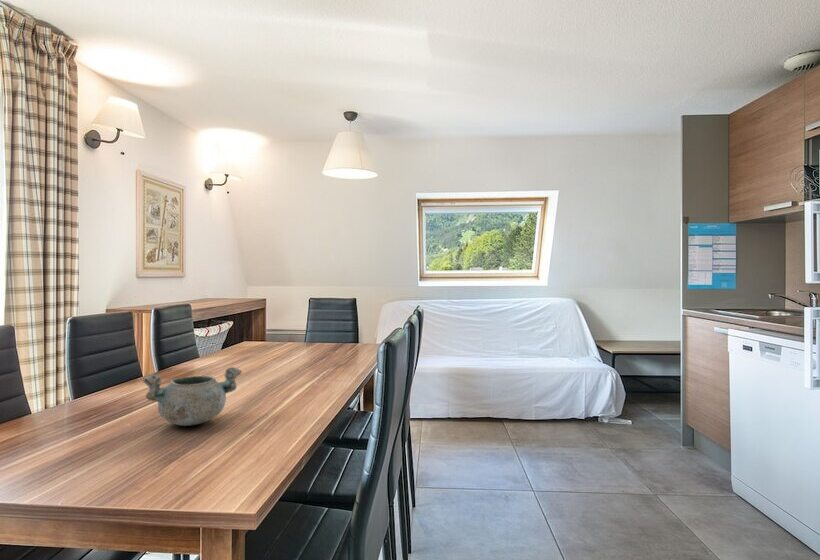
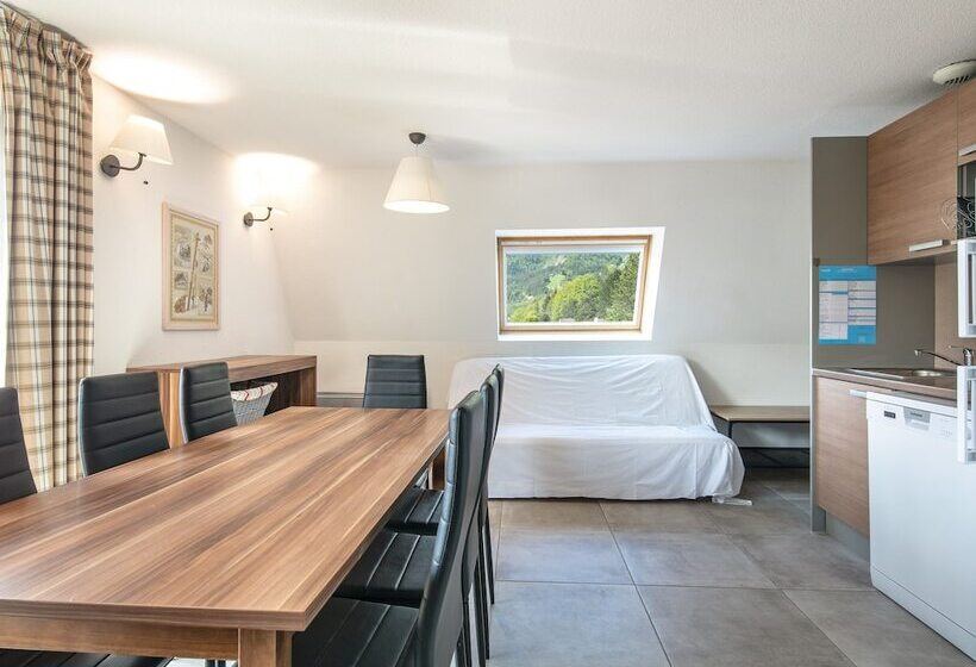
- decorative bowl [142,366,242,427]
